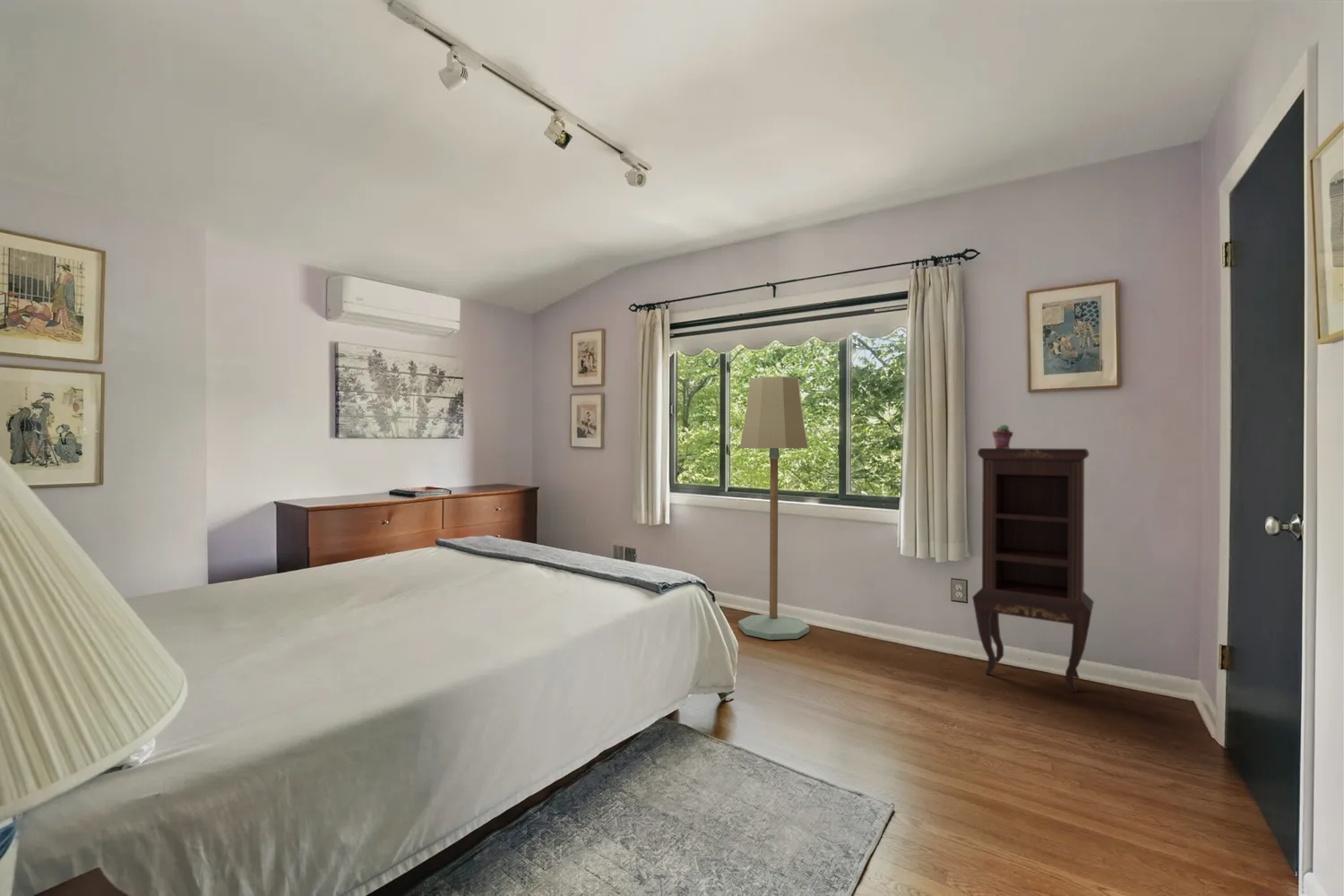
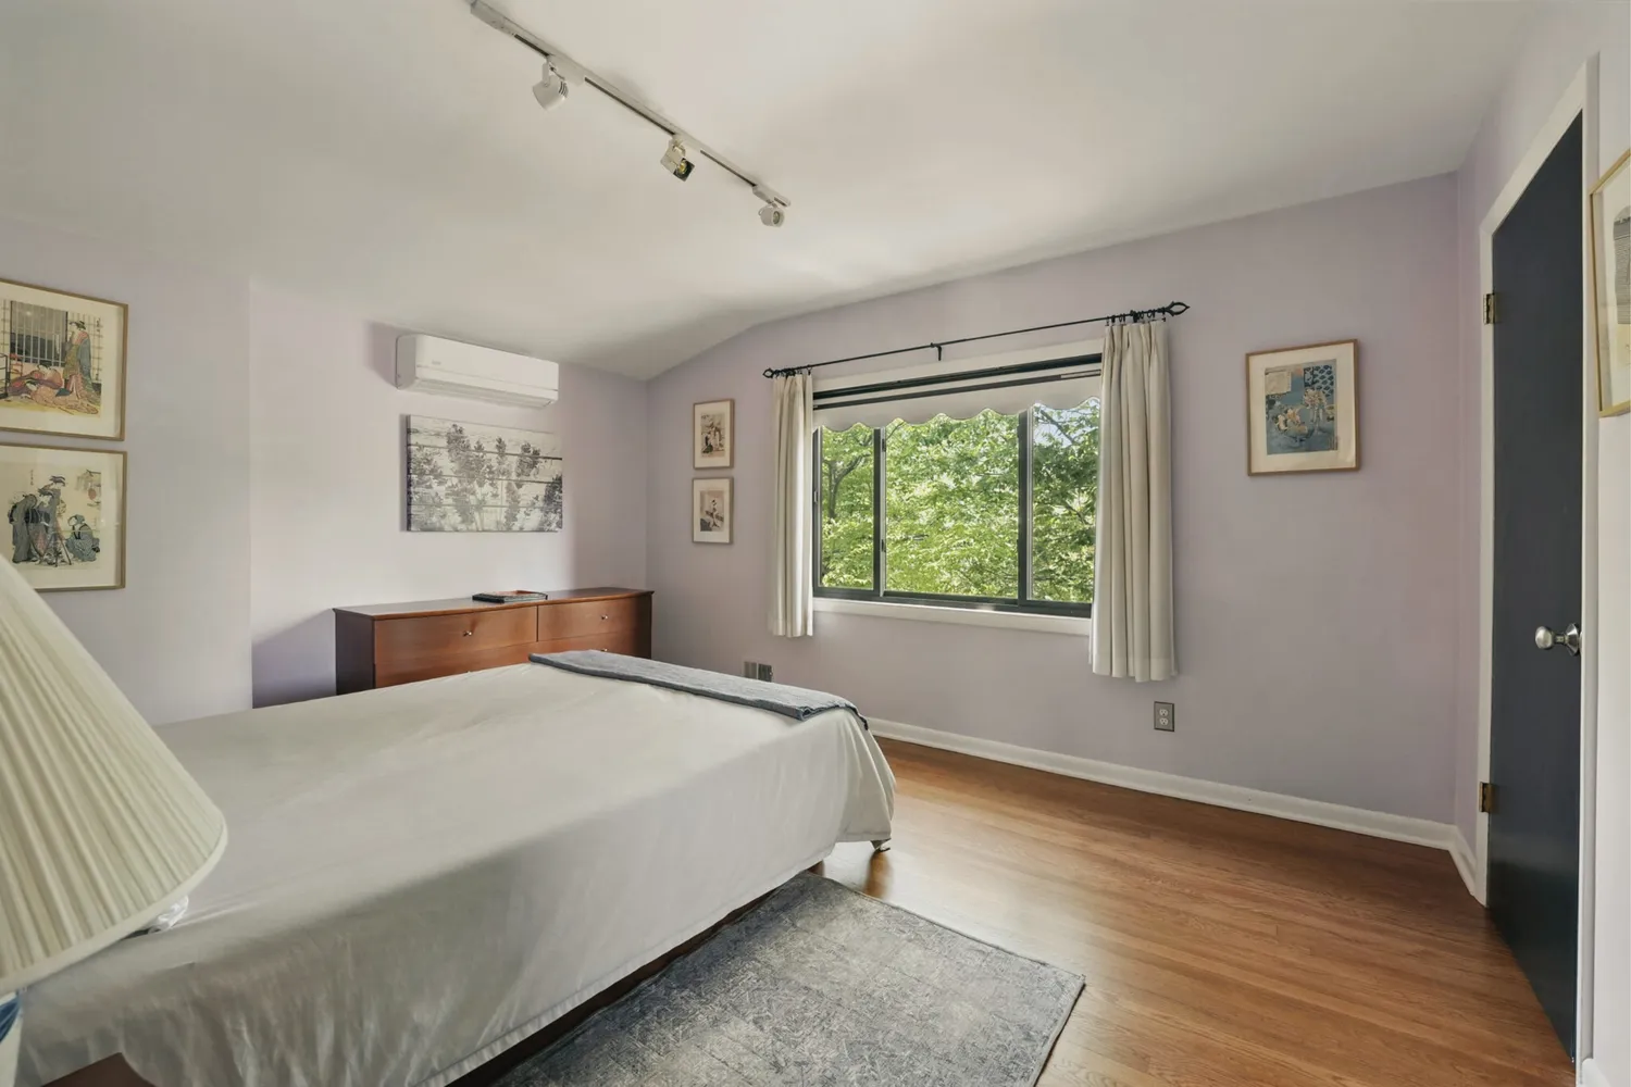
- floor lamp [737,375,810,641]
- cabinet [971,447,1095,693]
- potted succulent [992,424,1013,448]
